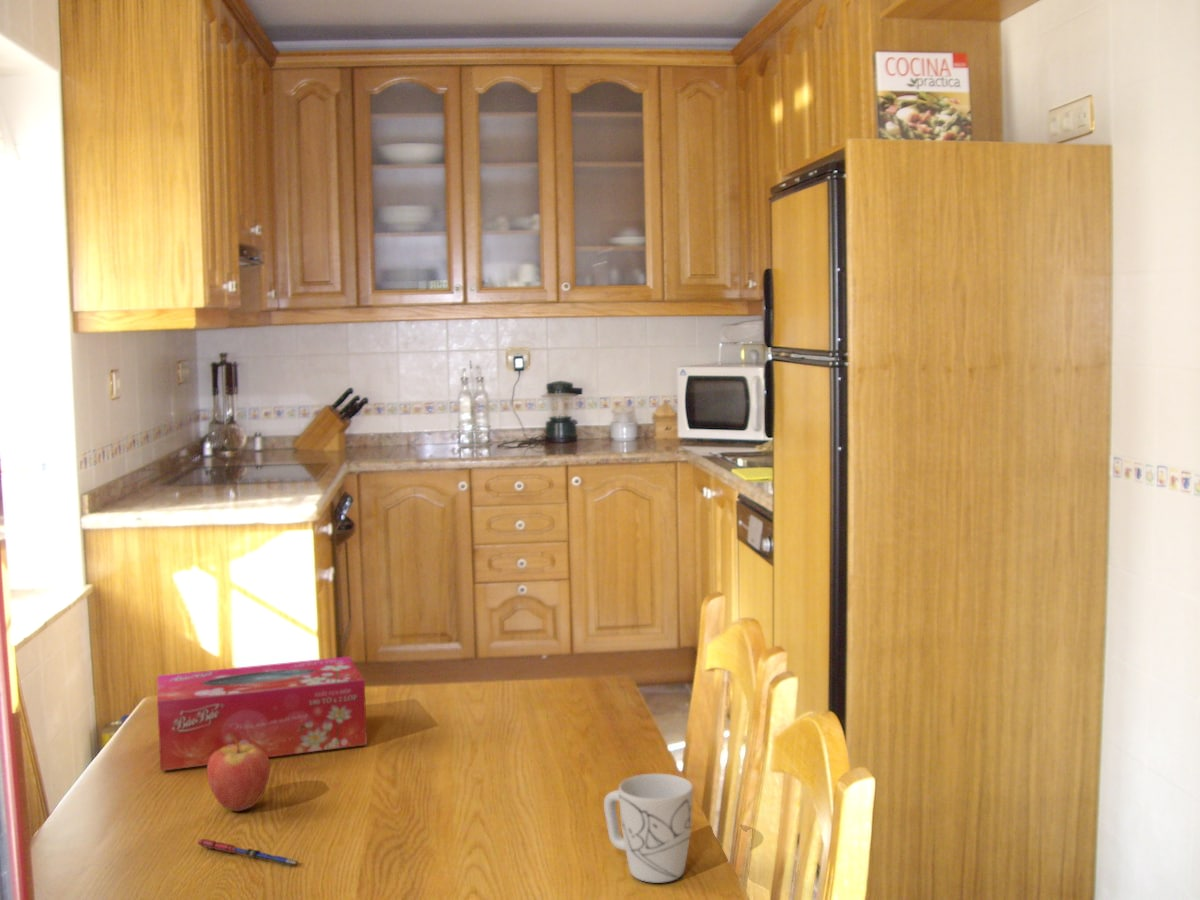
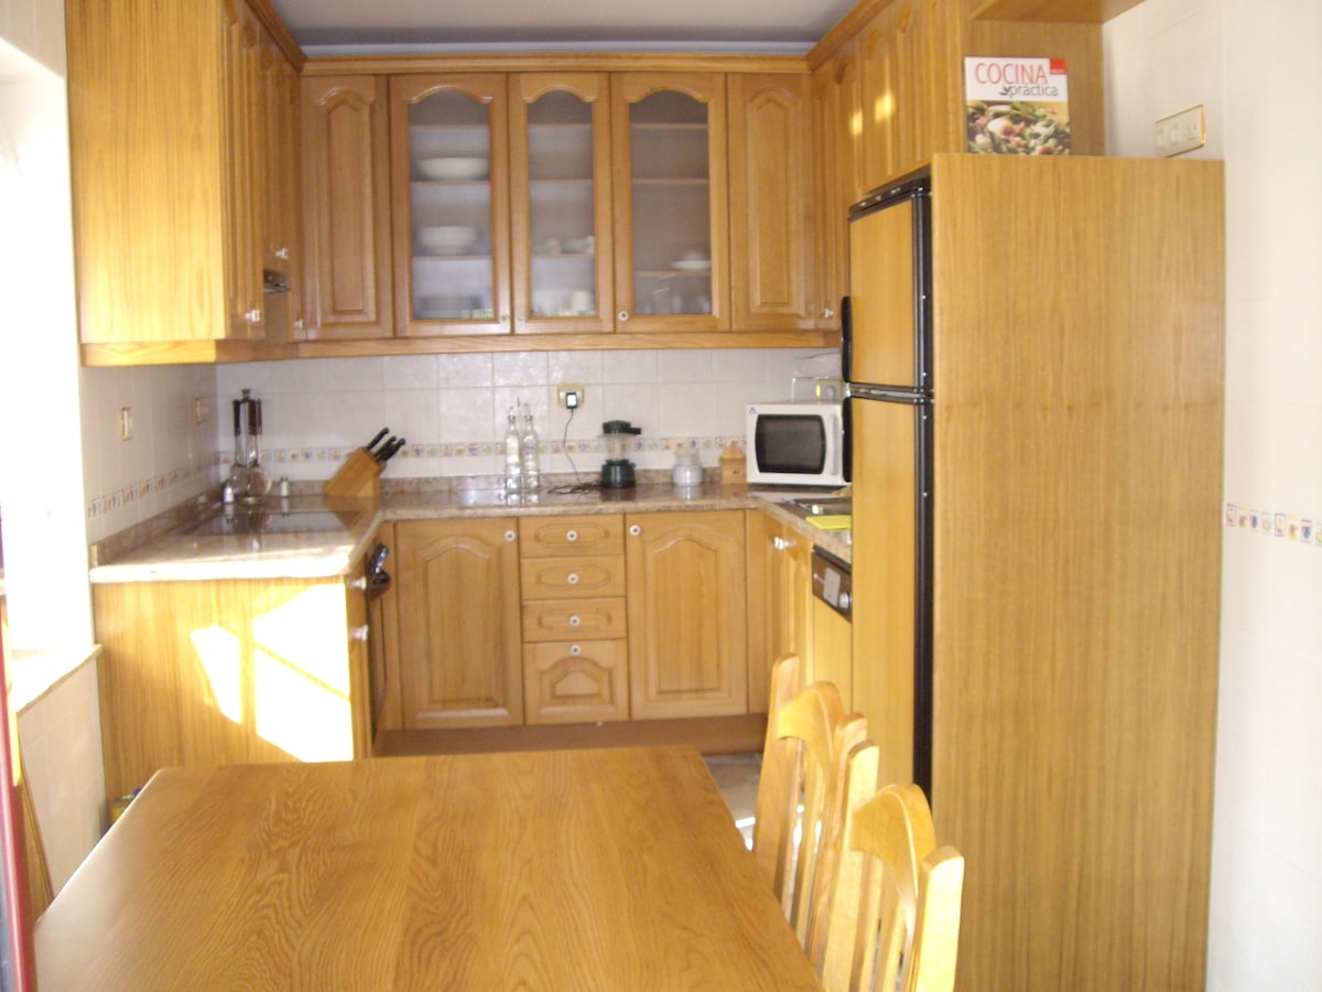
- fruit [206,734,271,812]
- tissue box [156,656,368,772]
- pen [197,838,300,866]
- mug [603,773,694,884]
